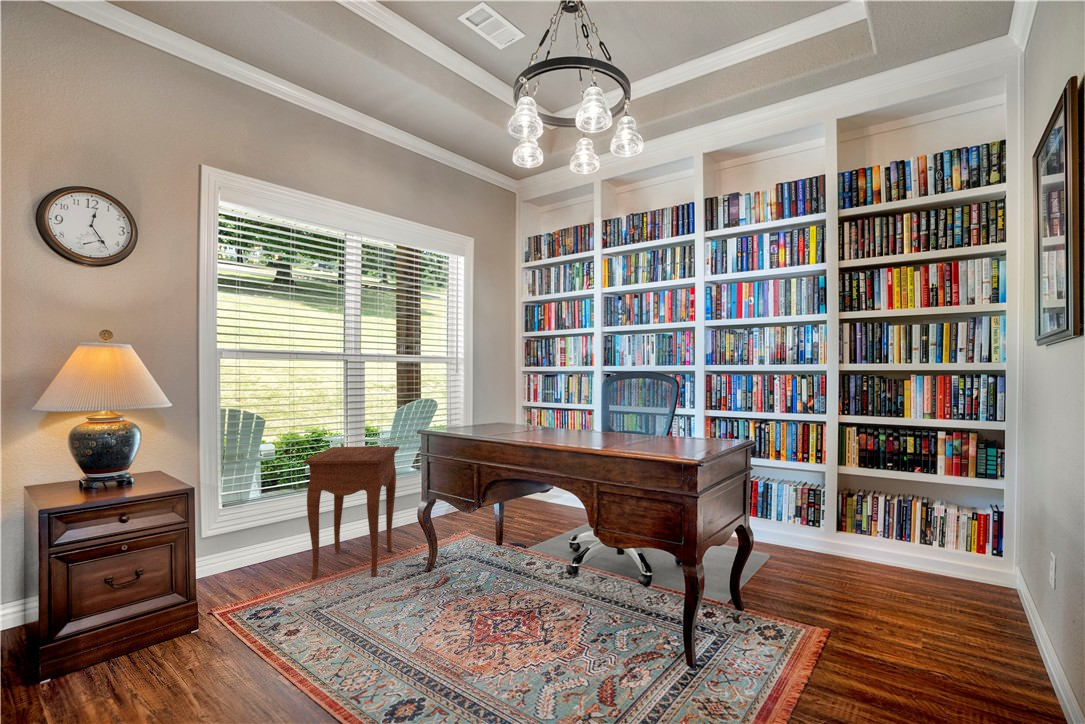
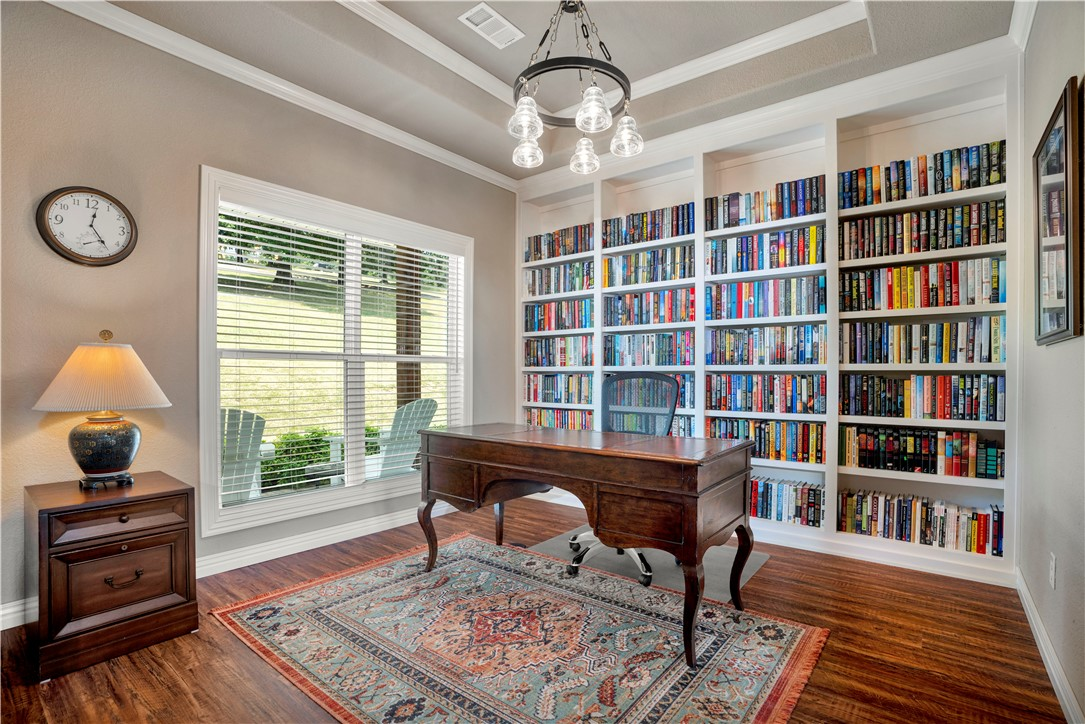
- side table [303,445,400,580]
